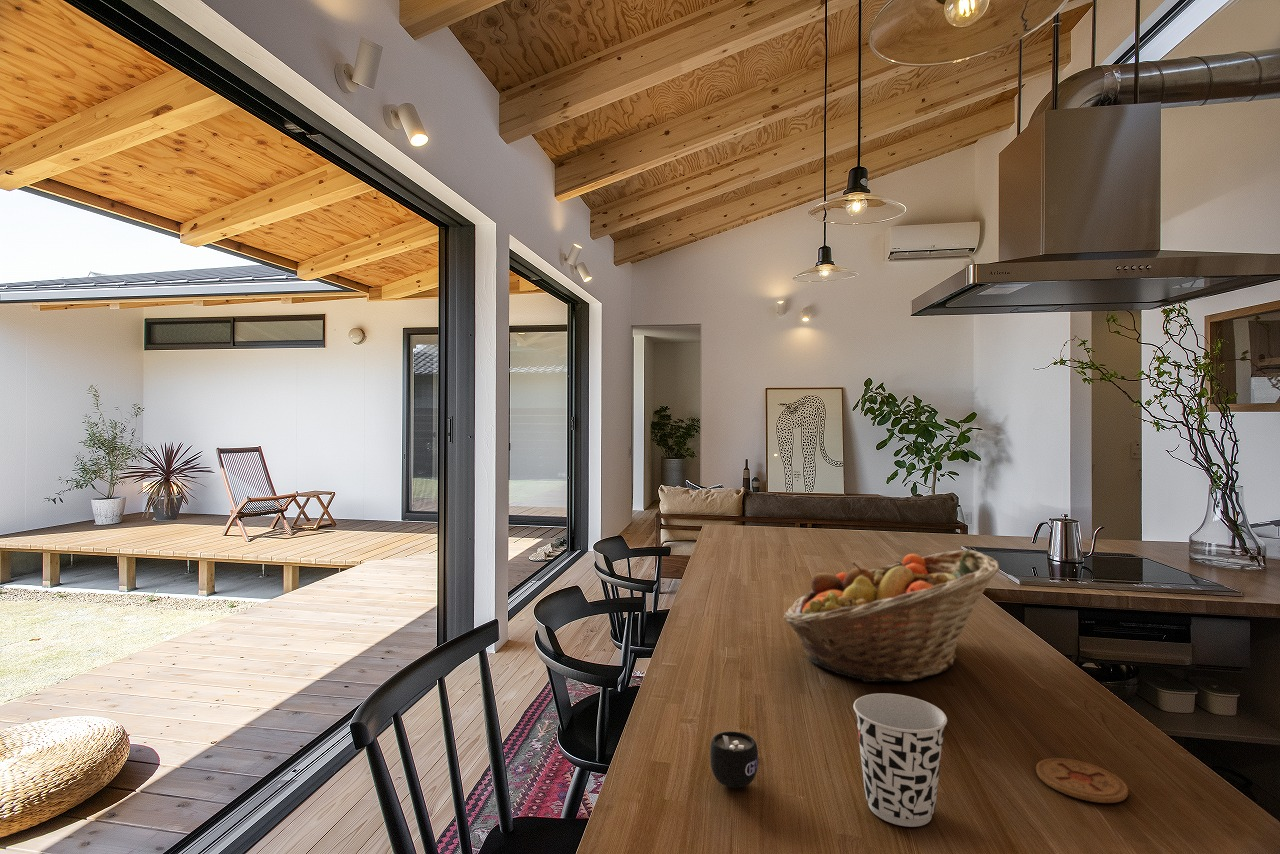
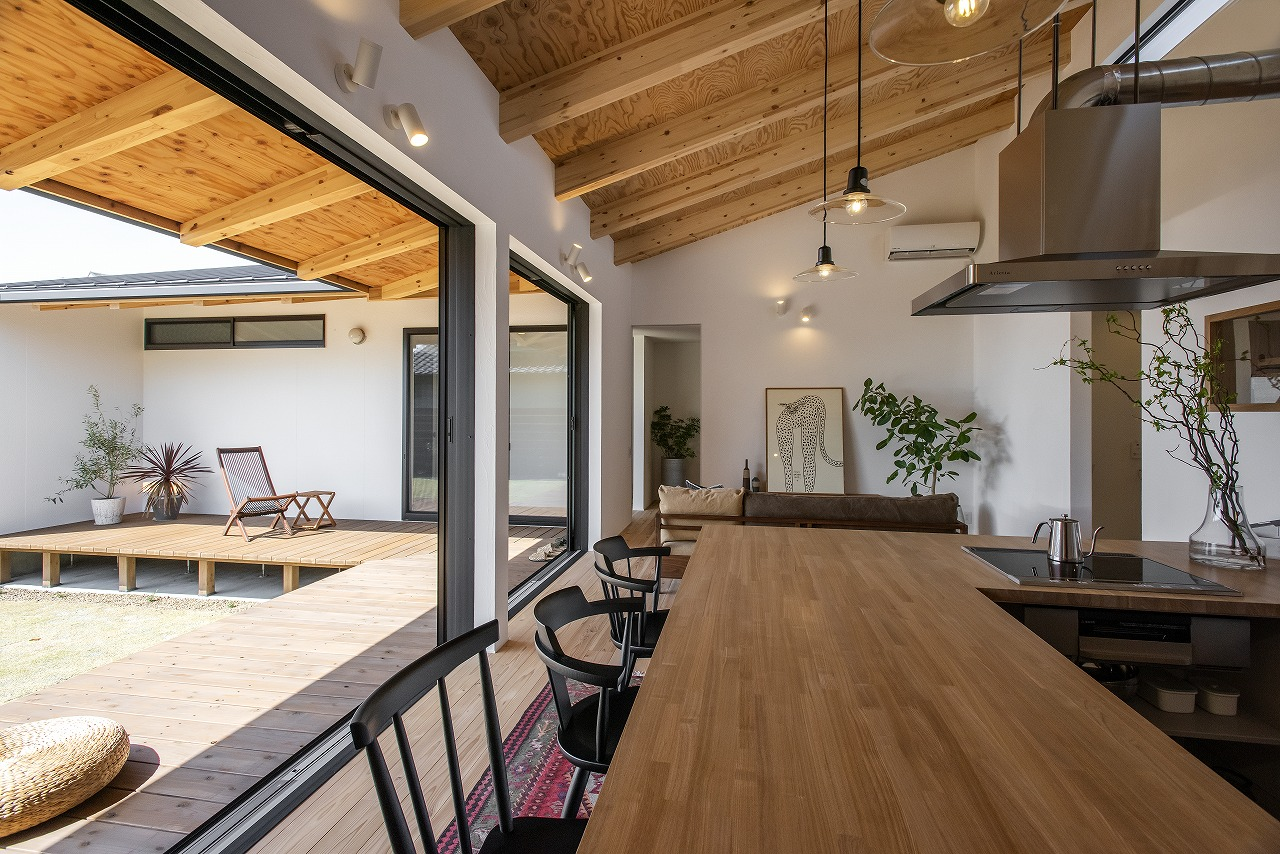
- fruit basket [782,548,1001,683]
- coaster [1035,757,1129,804]
- cup [852,692,948,828]
- mug [709,730,759,789]
